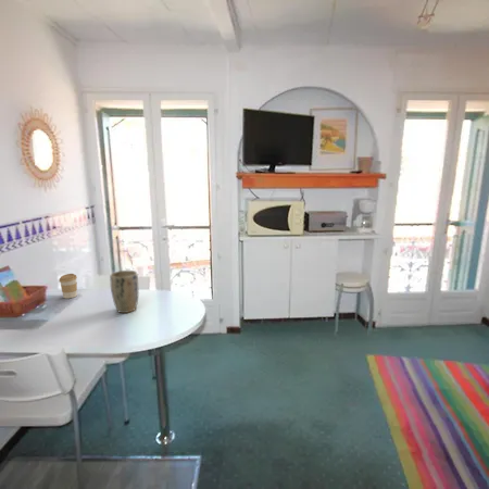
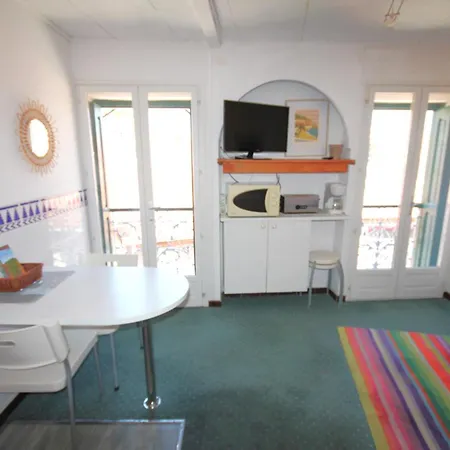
- plant pot [109,269,140,314]
- coffee cup [58,273,78,300]
